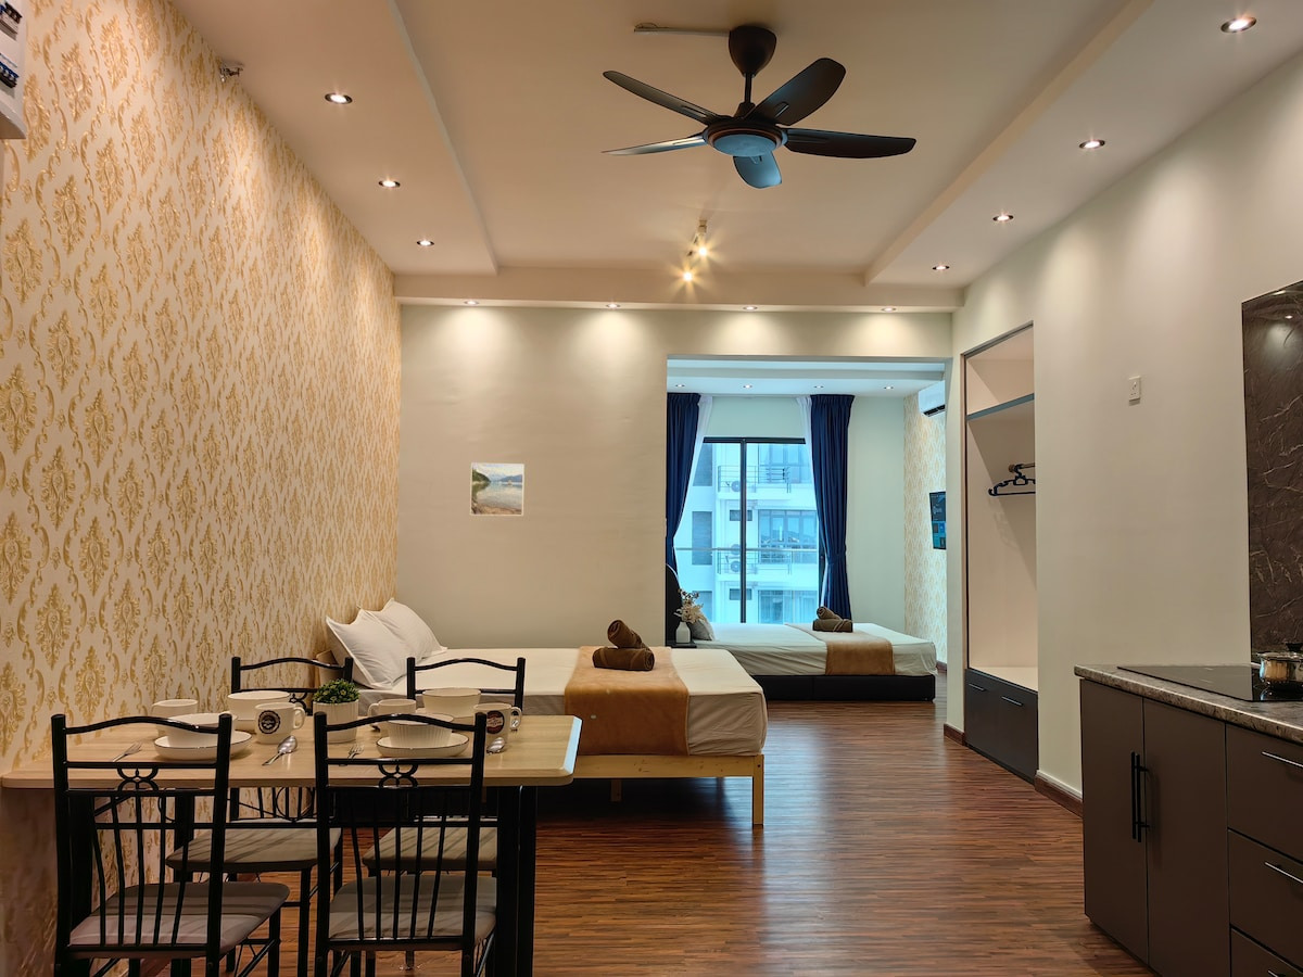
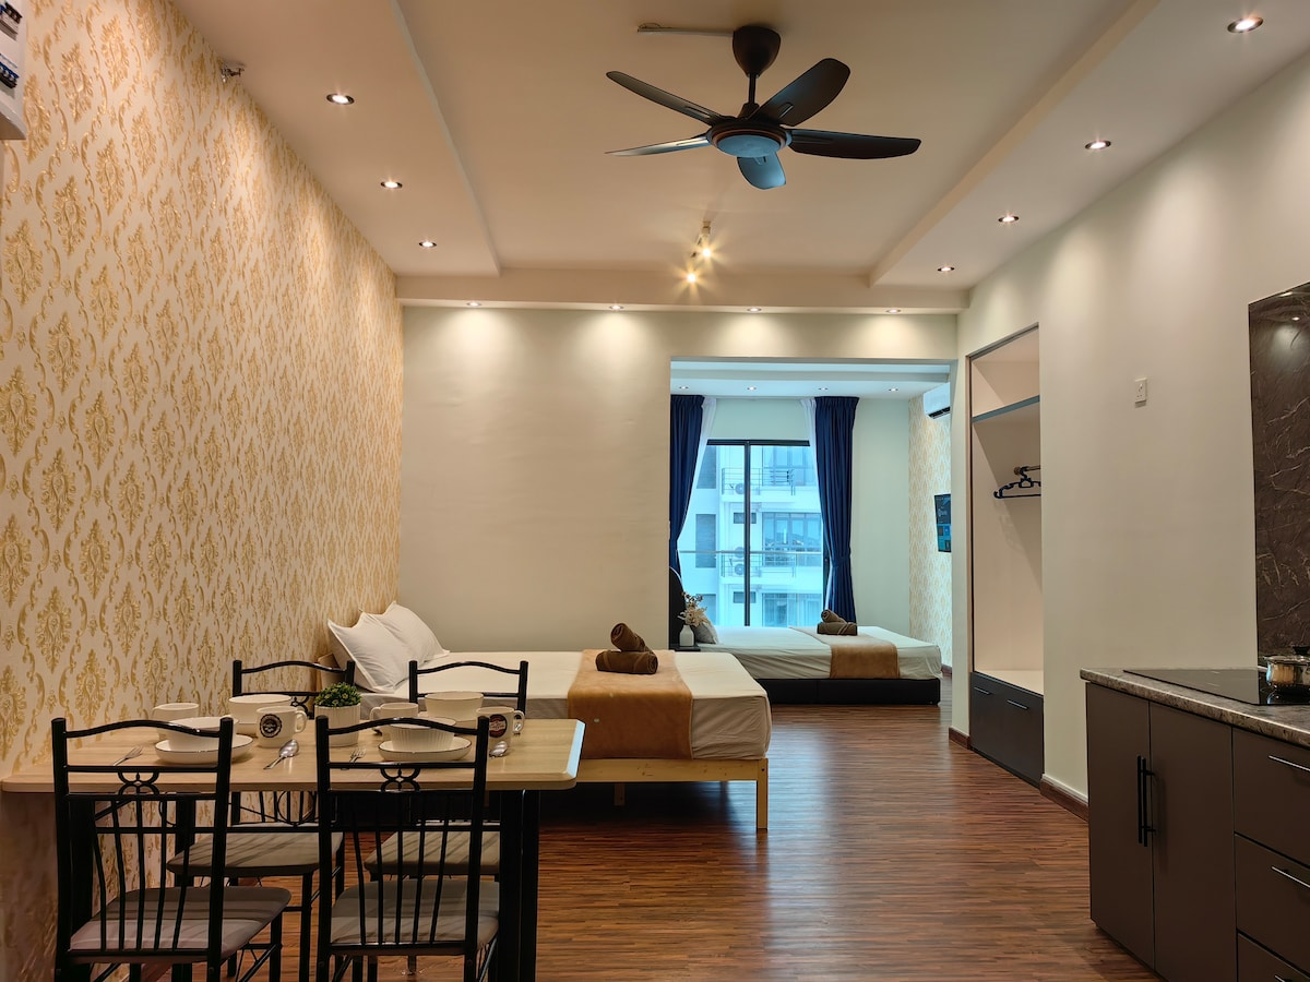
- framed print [469,462,526,517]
